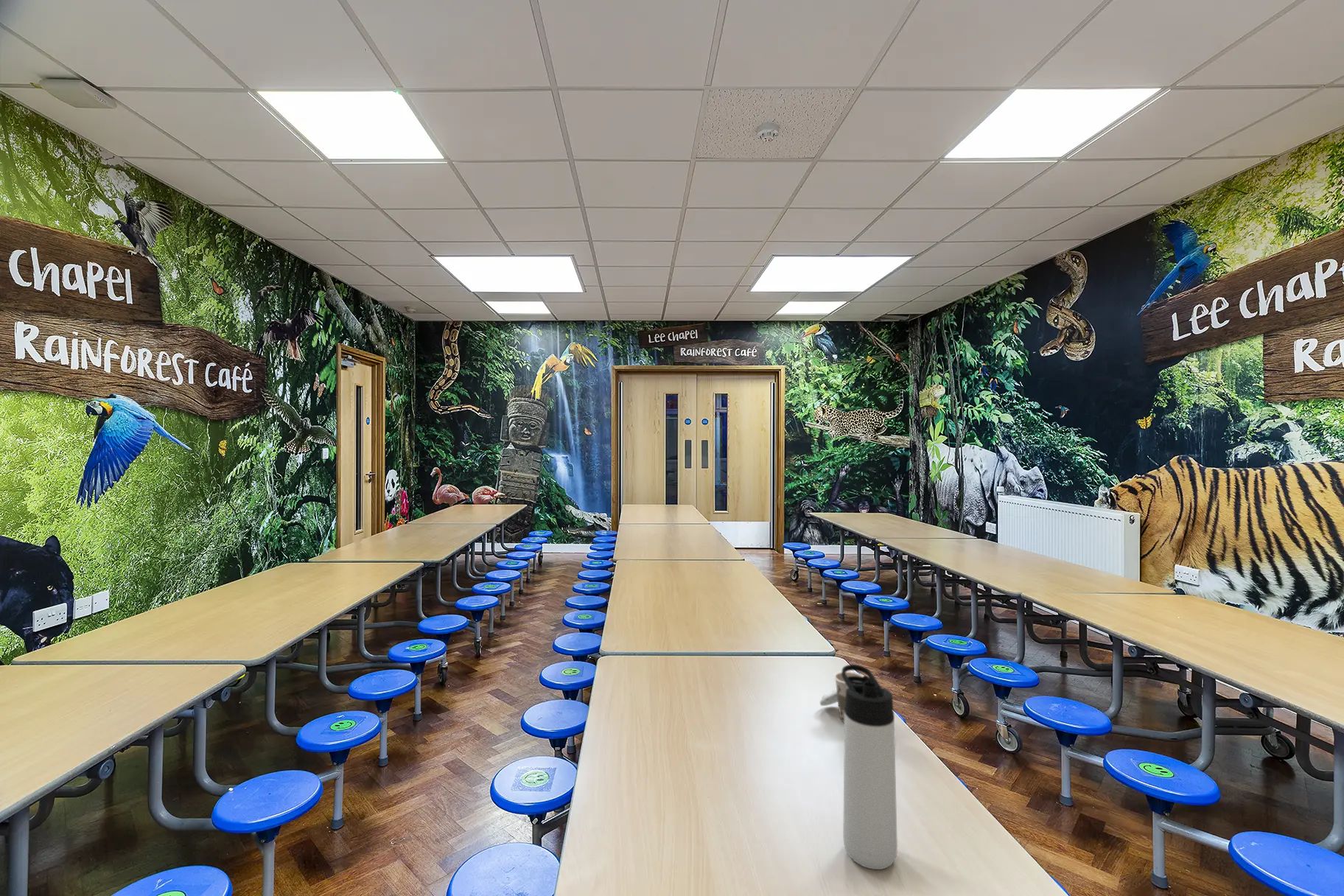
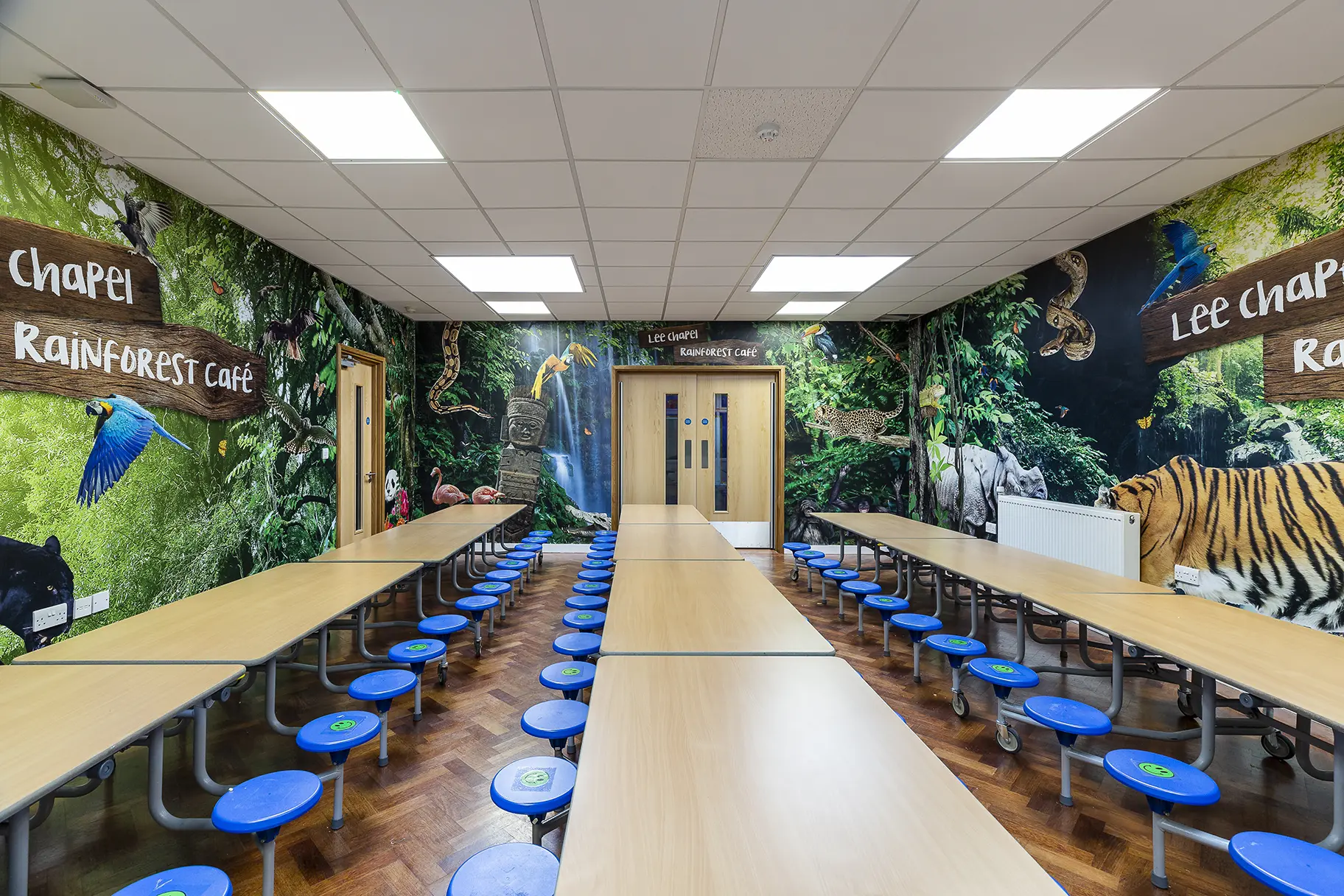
- cup [819,671,864,724]
- thermos bottle [841,664,898,870]
